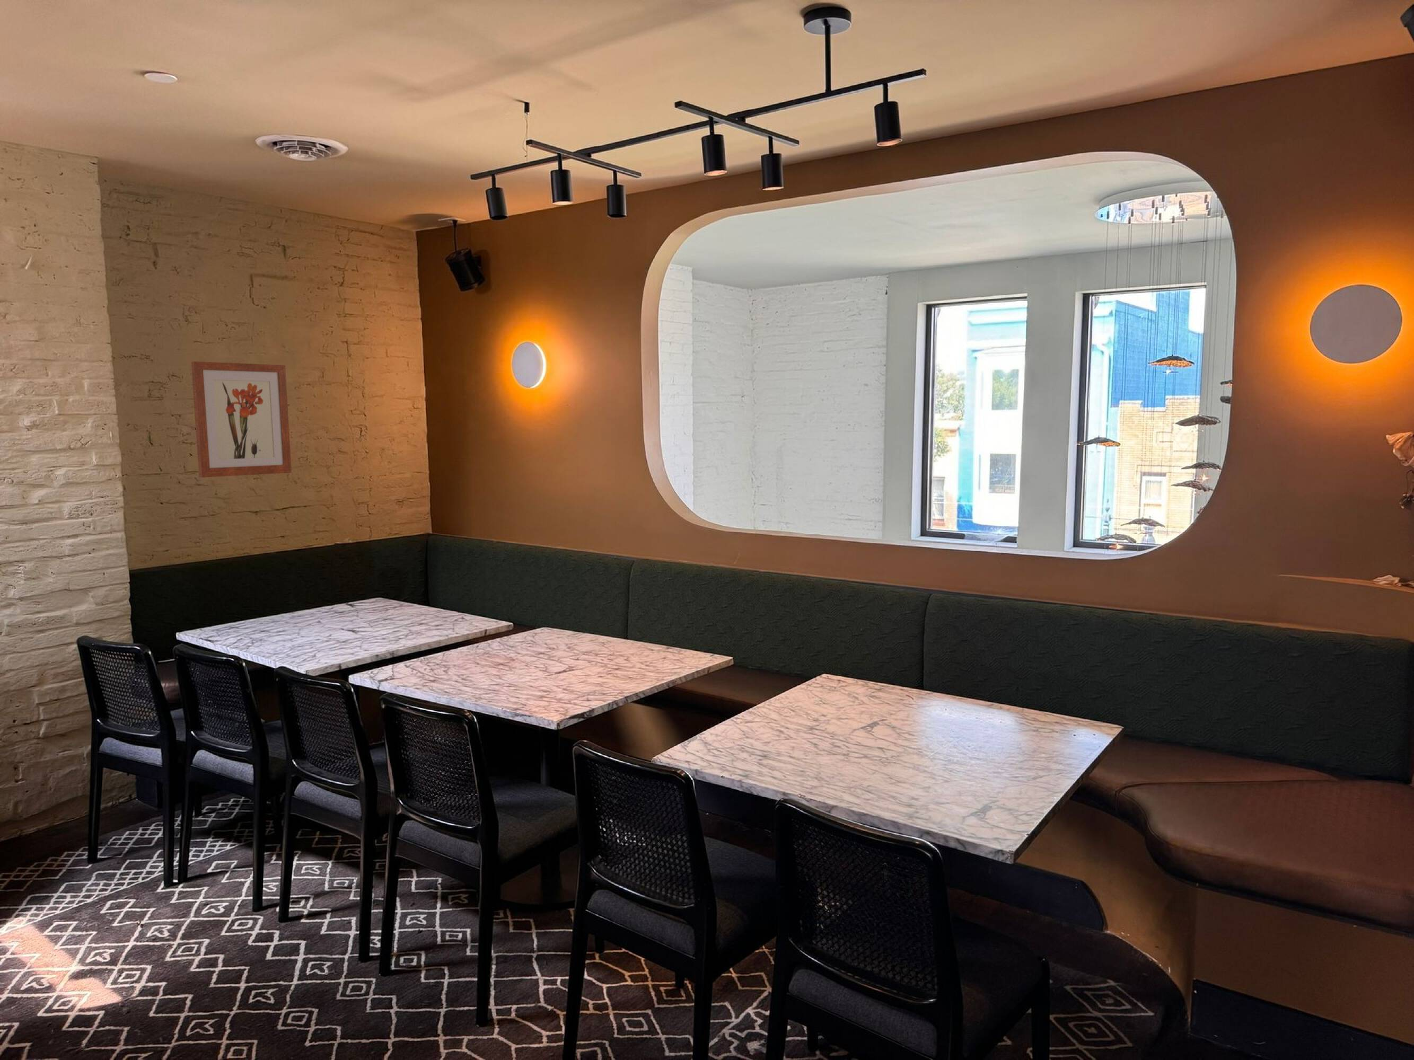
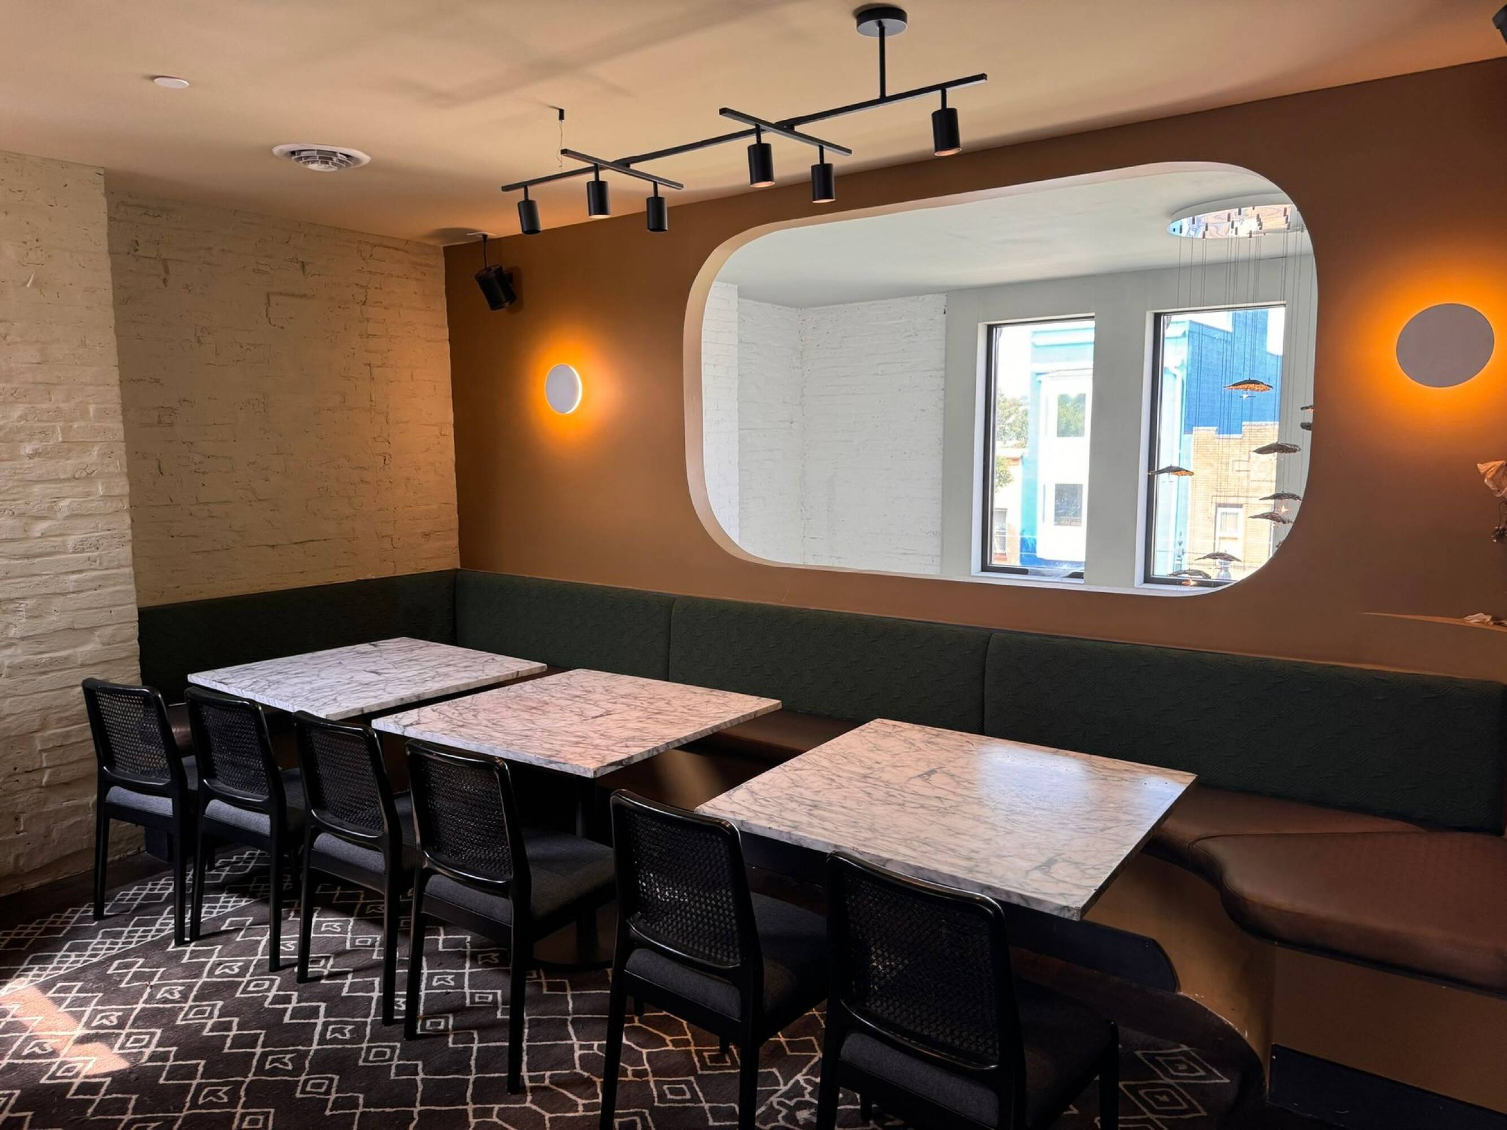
- wall art [190,361,292,478]
